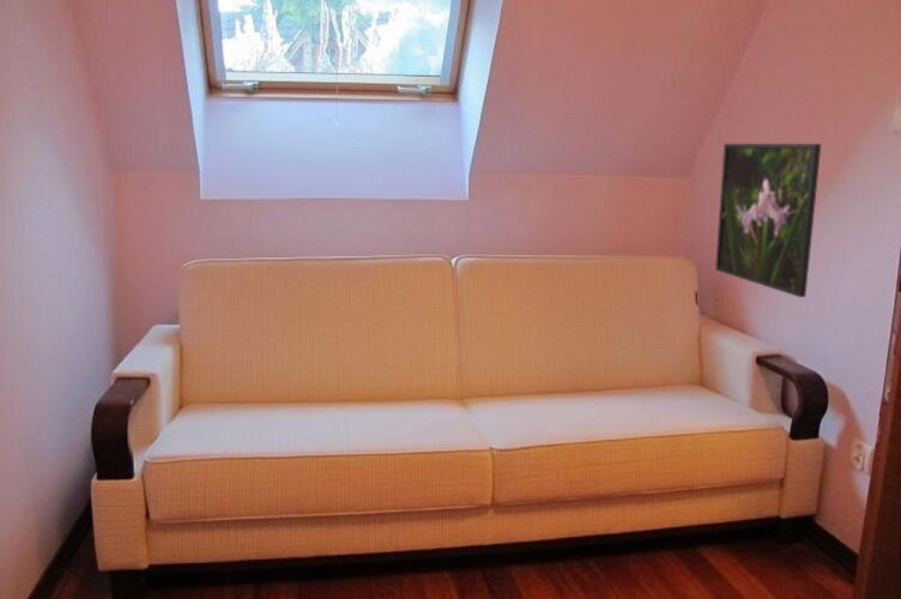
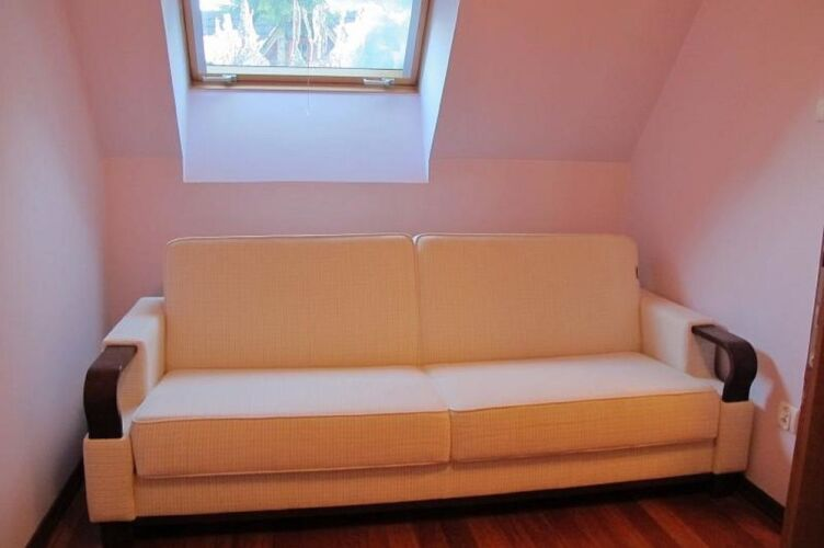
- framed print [714,143,822,298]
